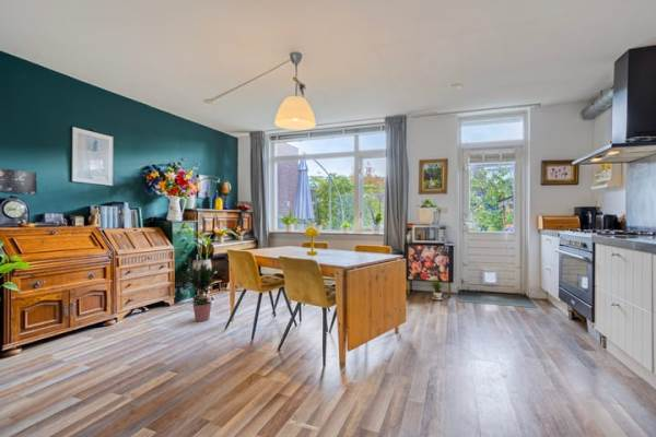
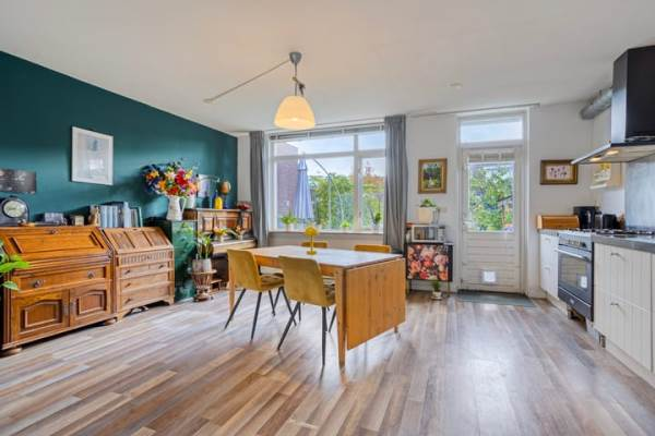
- potted plant [177,263,220,322]
